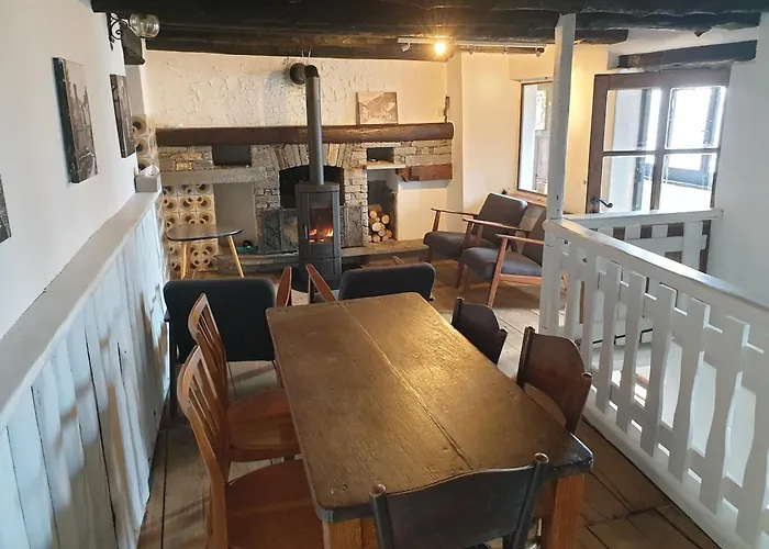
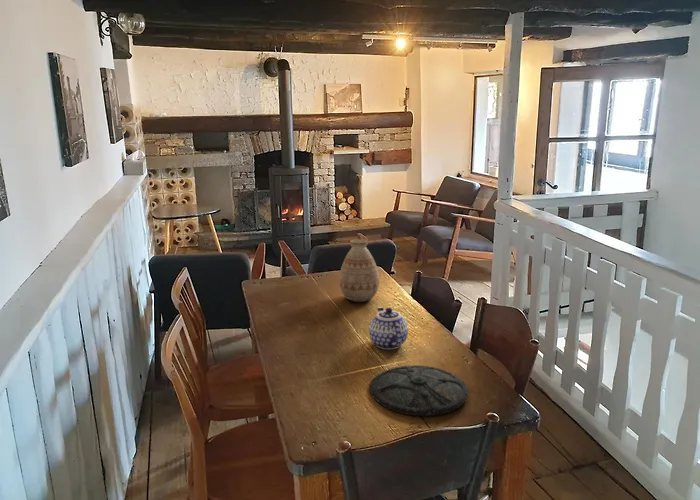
+ vase [338,238,380,303]
+ plate [369,364,470,417]
+ teapot [368,306,409,350]
